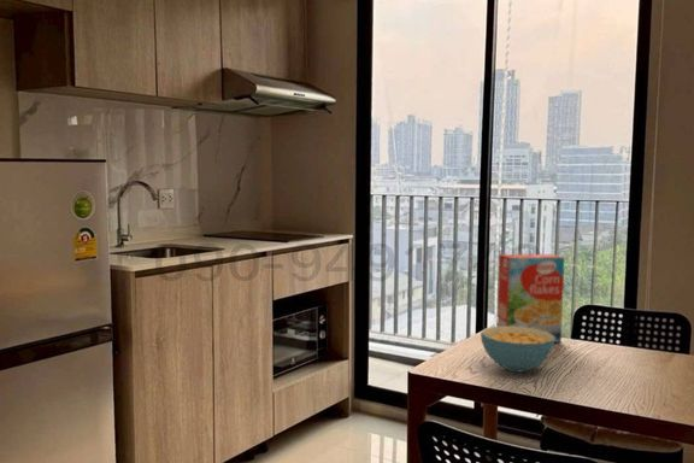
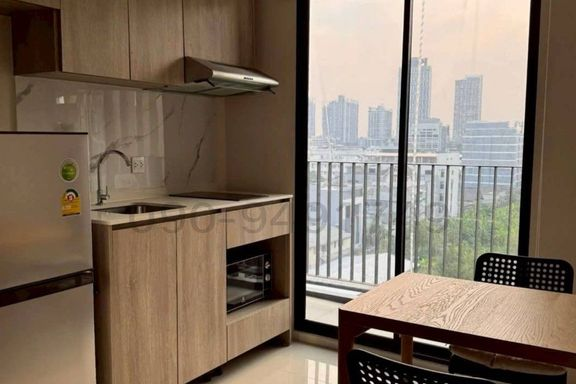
- cereal bowl [480,326,555,374]
- cereal box [495,253,566,344]
